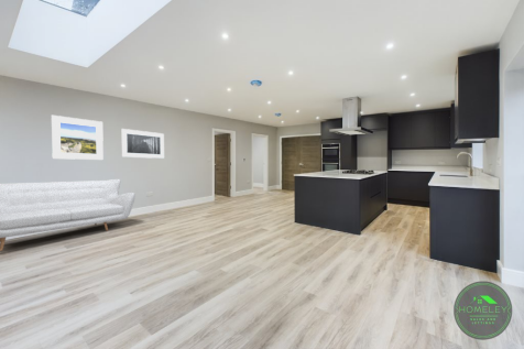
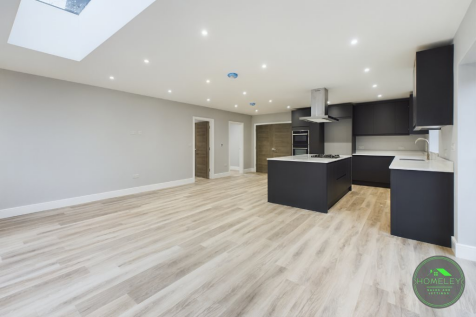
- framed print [121,128,165,160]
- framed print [51,114,105,161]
- sofa [0,178,137,252]
